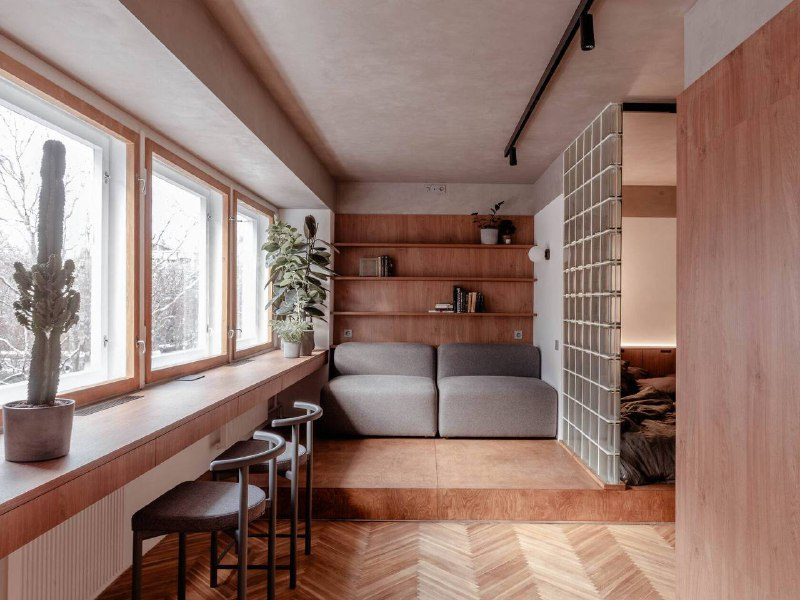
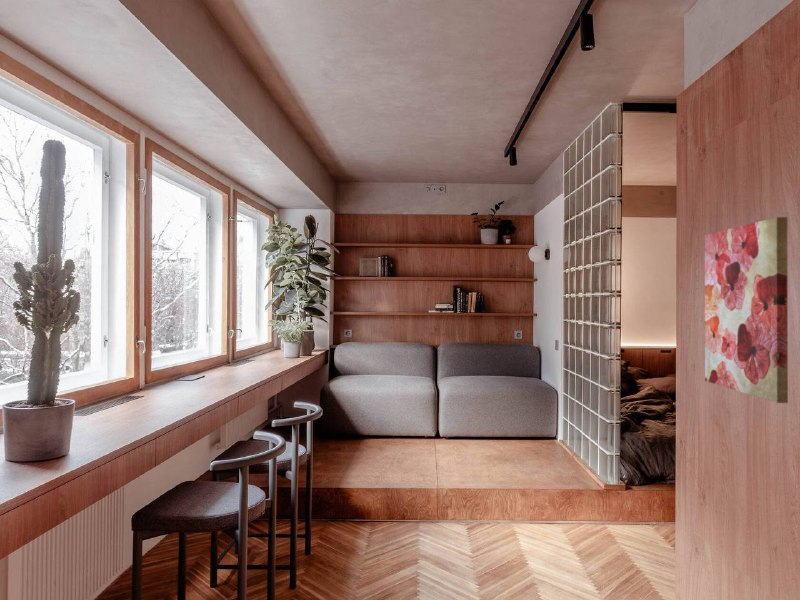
+ wall art [704,216,789,404]
